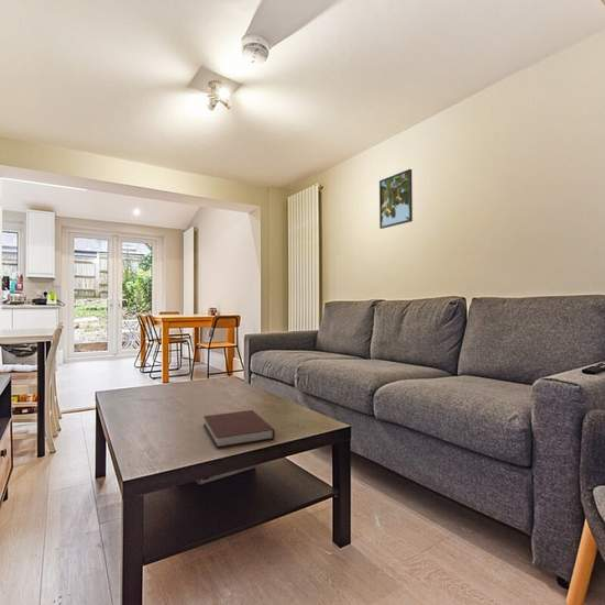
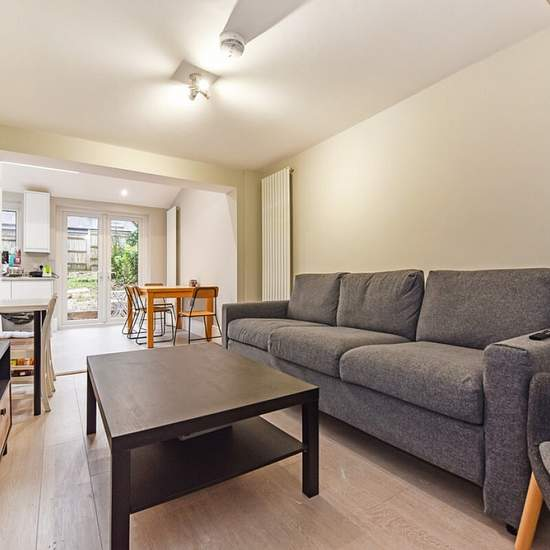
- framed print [378,168,414,230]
- notebook [202,409,276,449]
